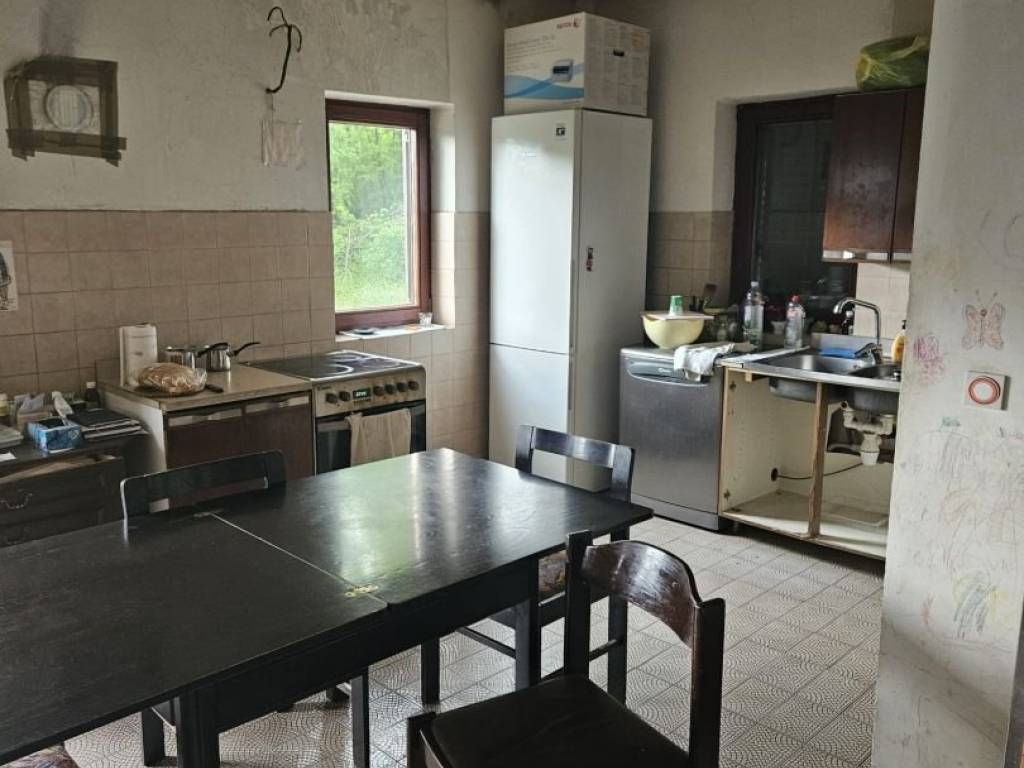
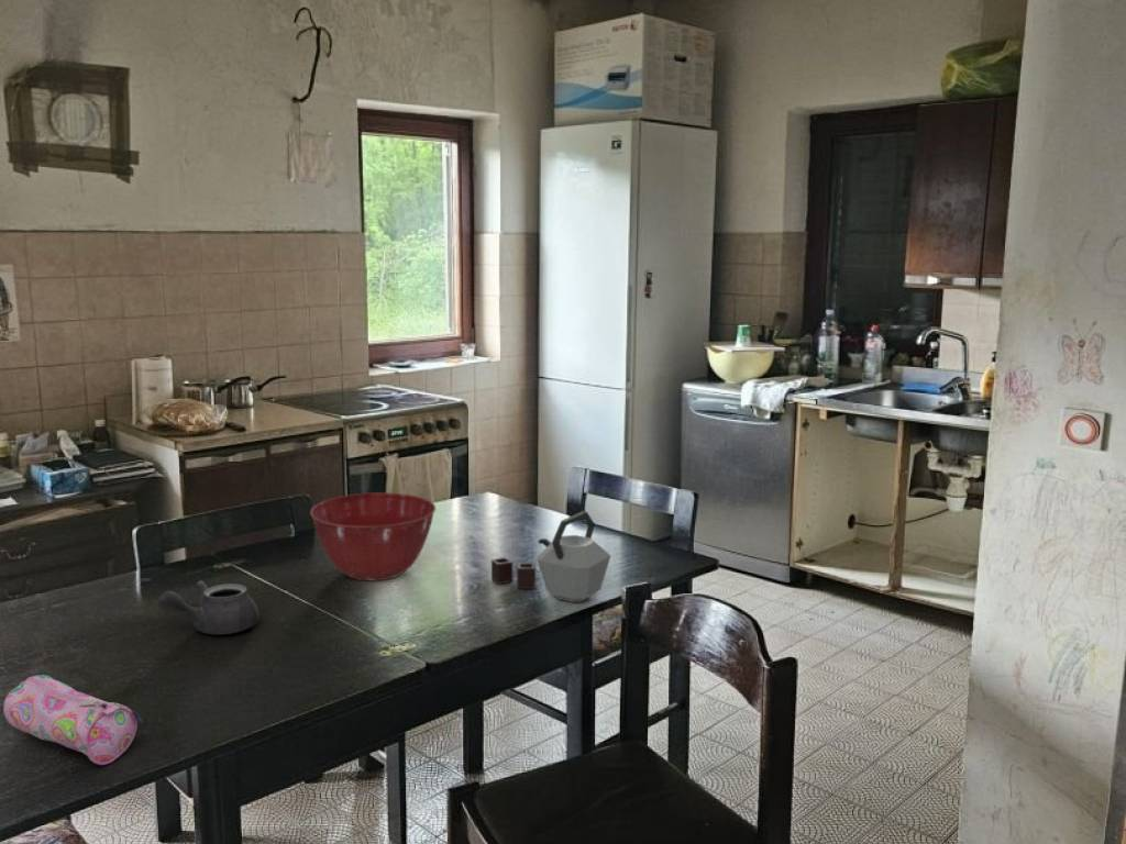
+ pencil case [2,674,143,766]
+ kettle [490,510,611,603]
+ teapot [157,580,261,635]
+ mixing bowl [309,491,437,581]
